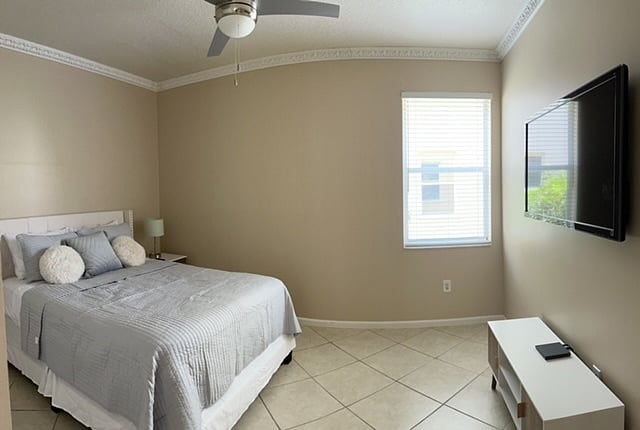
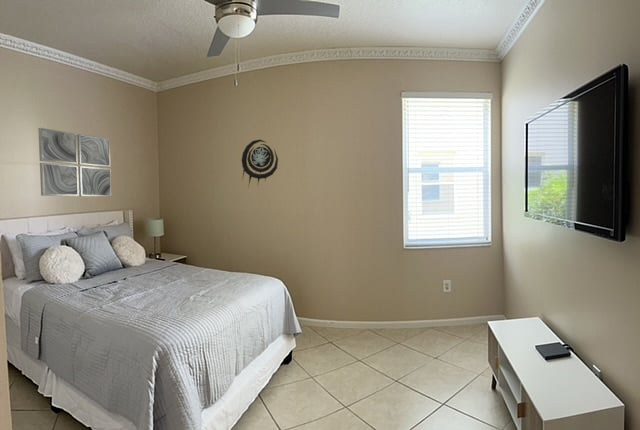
+ wall ornament [241,139,279,189]
+ wall art [37,127,113,198]
